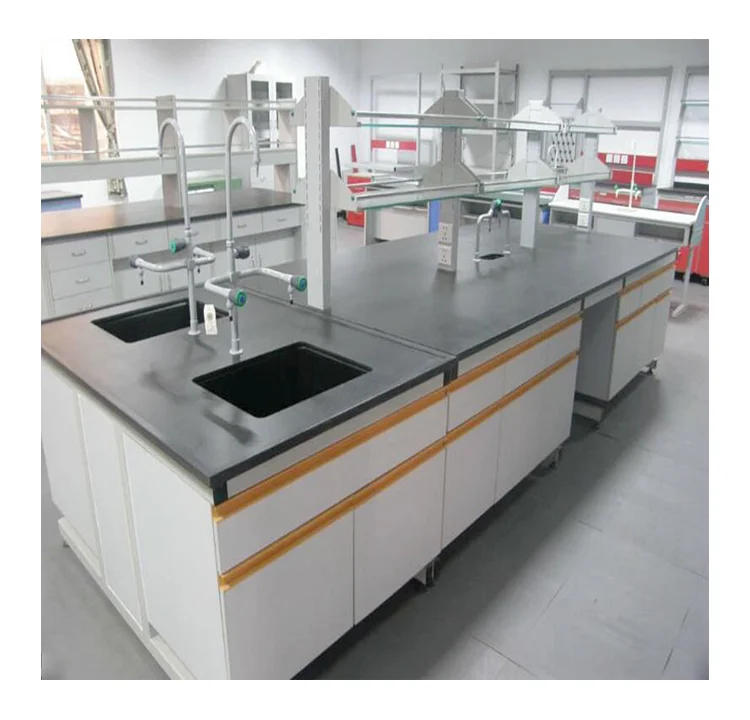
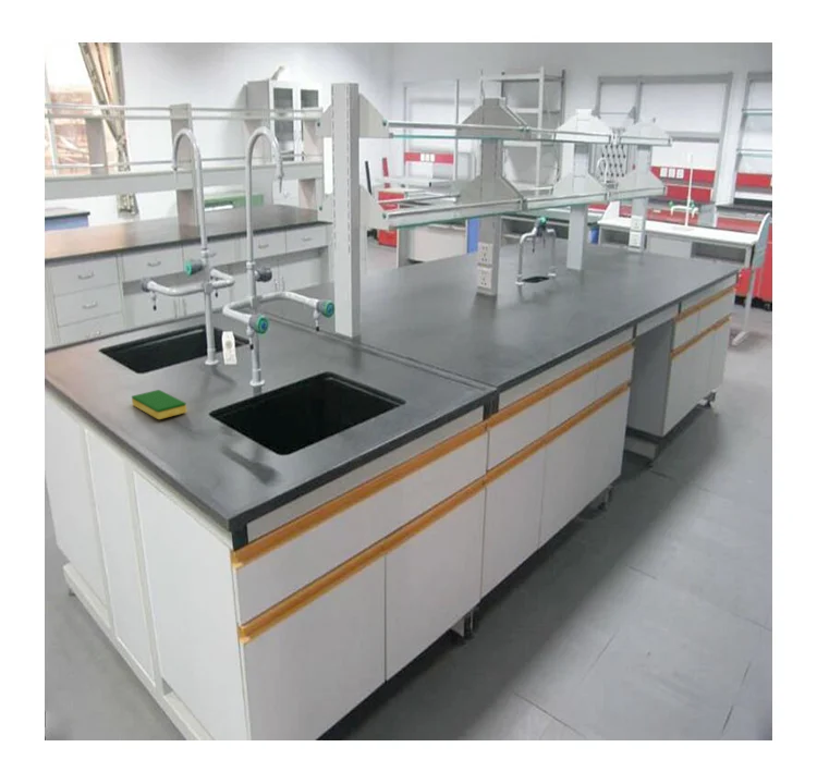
+ dish sponge [131,389,187,420]
